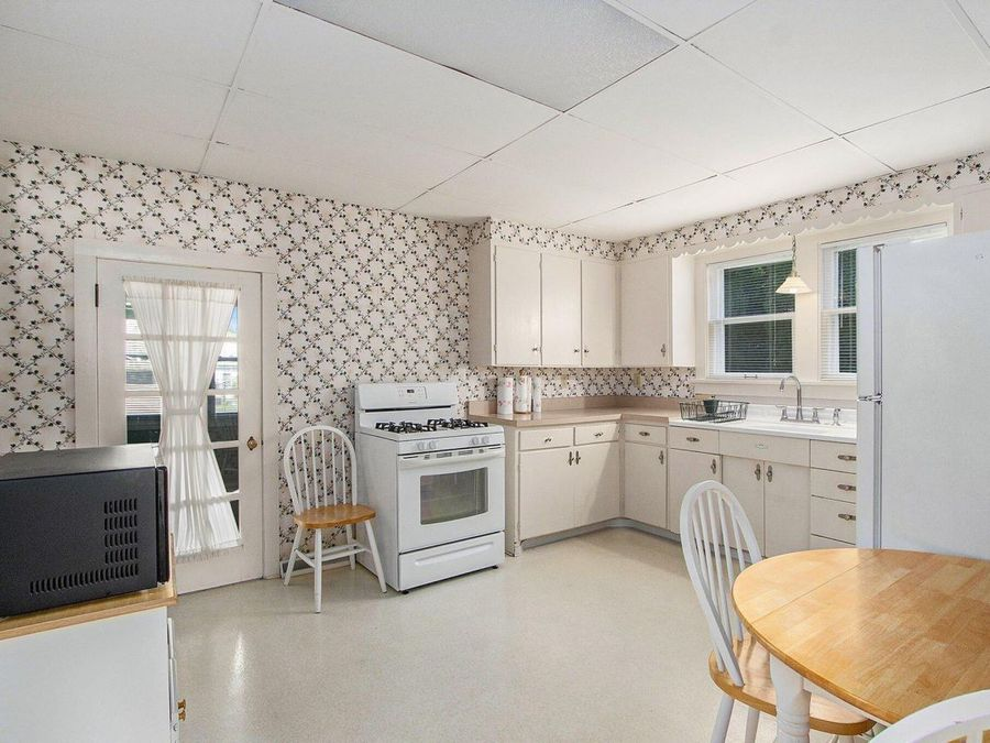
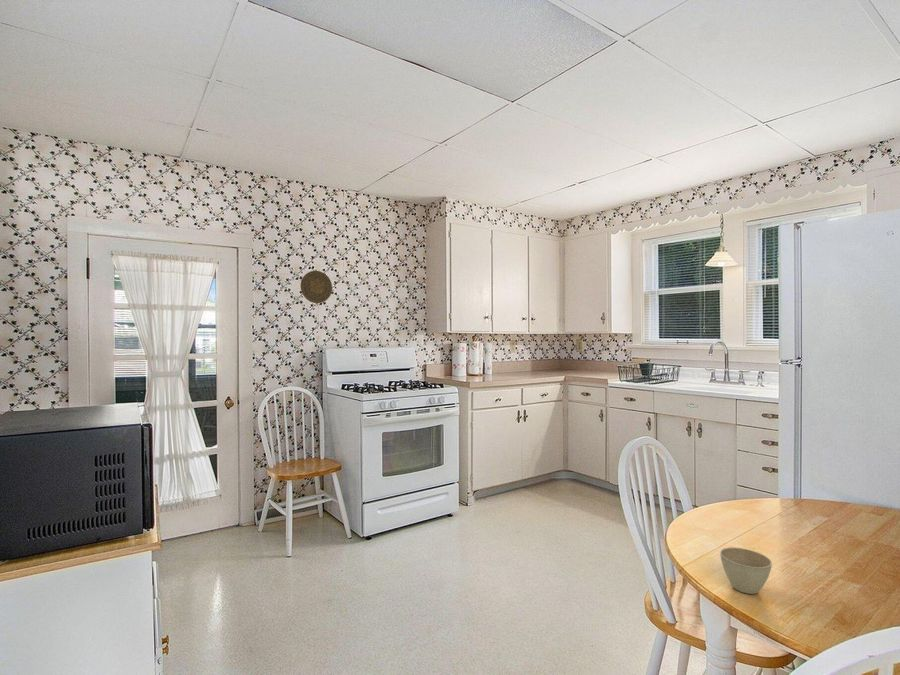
+ flower pot [719,546,773,595]
+ decorative plate [300,270,333,304]
